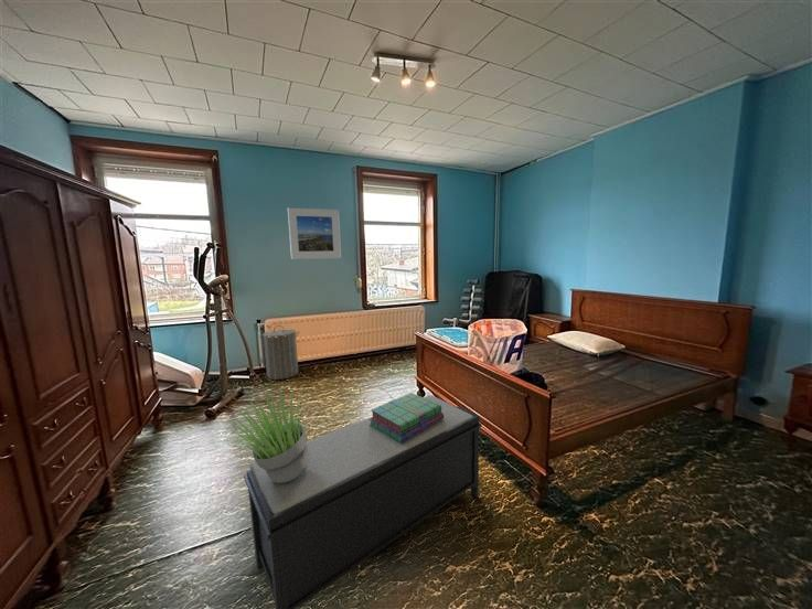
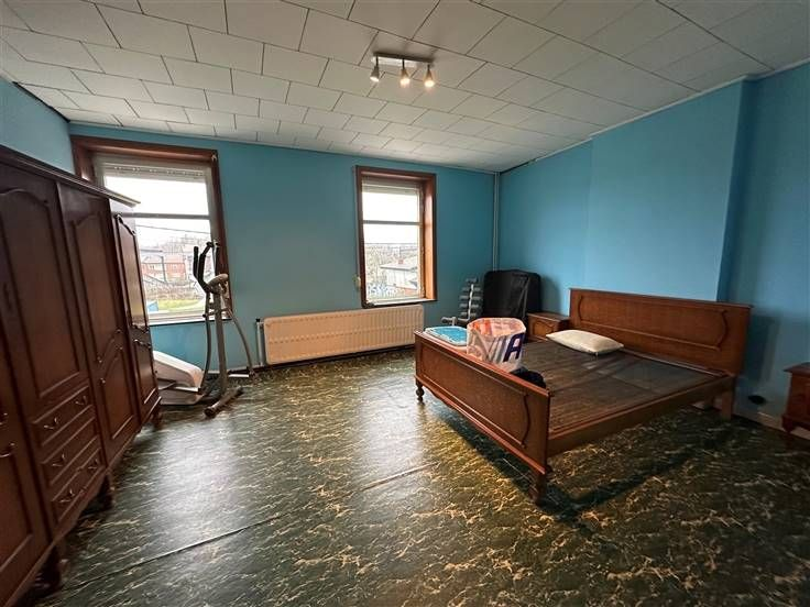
- bench [243,394,483,609]
- stack of books [370,392,444,444]
- potted plant [218,386,311,483]
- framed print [287,206,342,260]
- laundry hamper [258,324,300,381]
